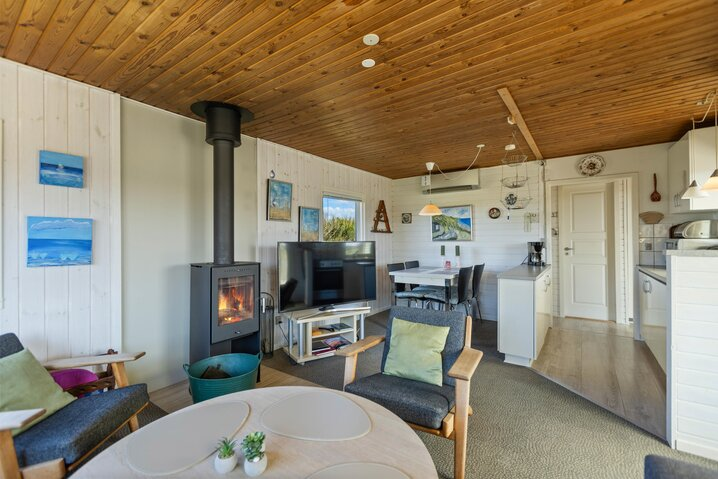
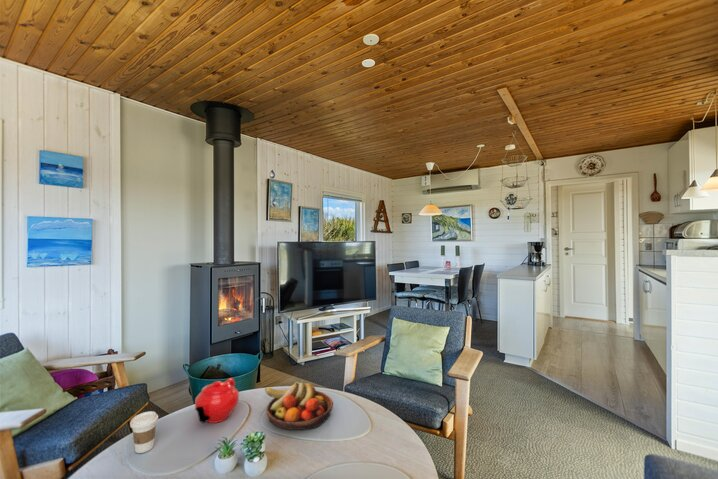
+ teapot [194,377,240,424]
+ coffee cup [129,410,159,454]
+ fruit bowl [264,380,334,431]
